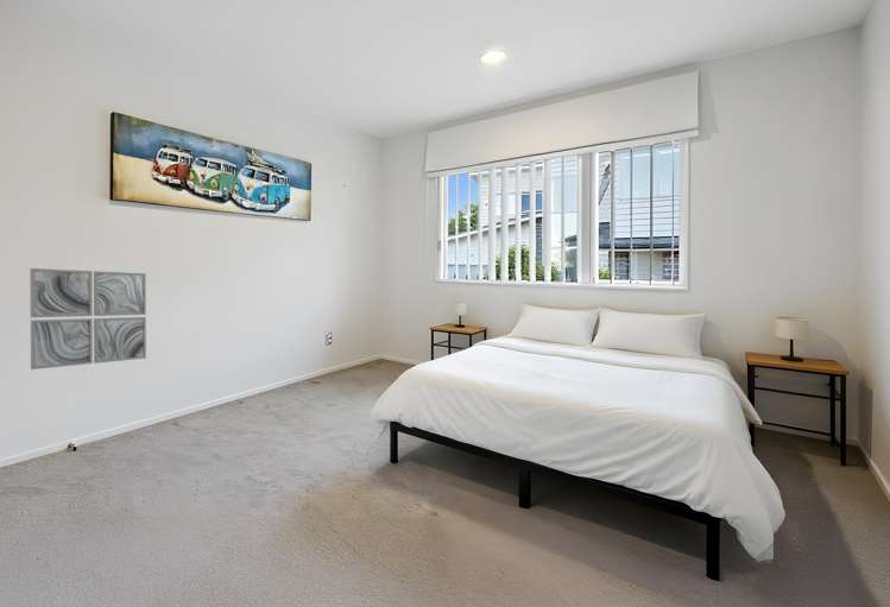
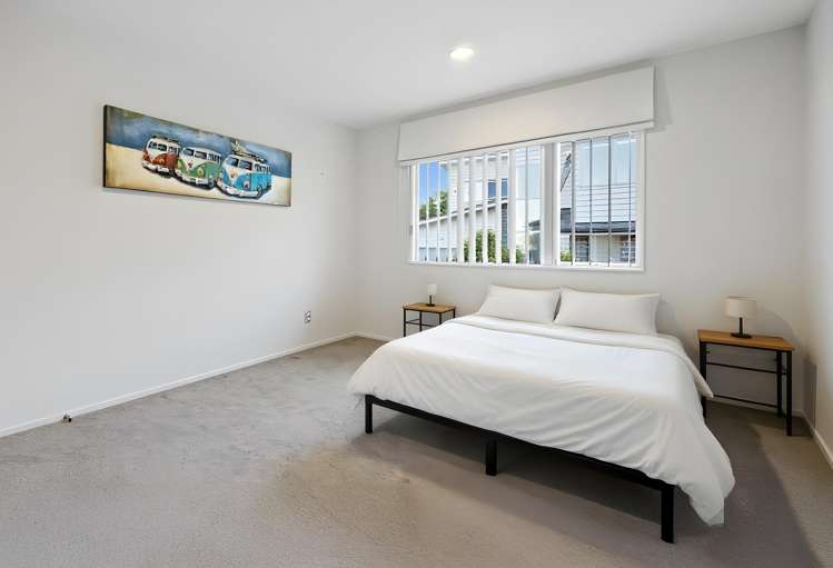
- wall art [29,267,147,371]
